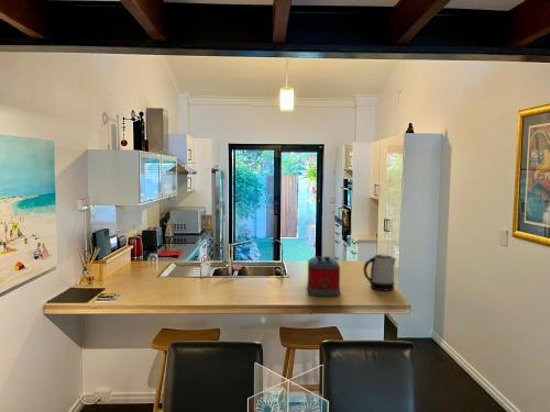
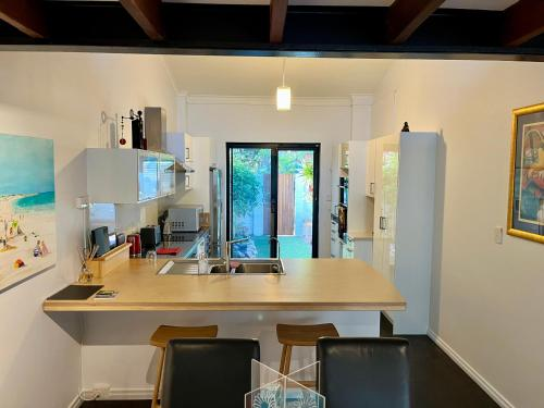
- kettle [362,253,397,291]
- toaster [306,255,341,298]
